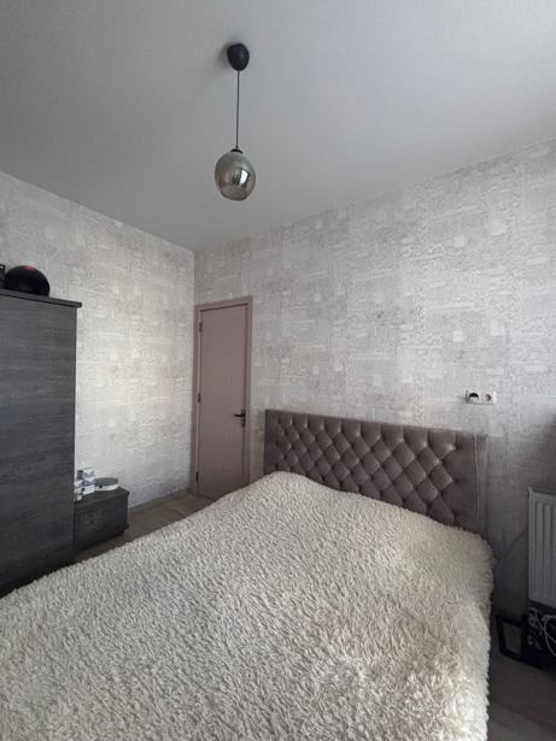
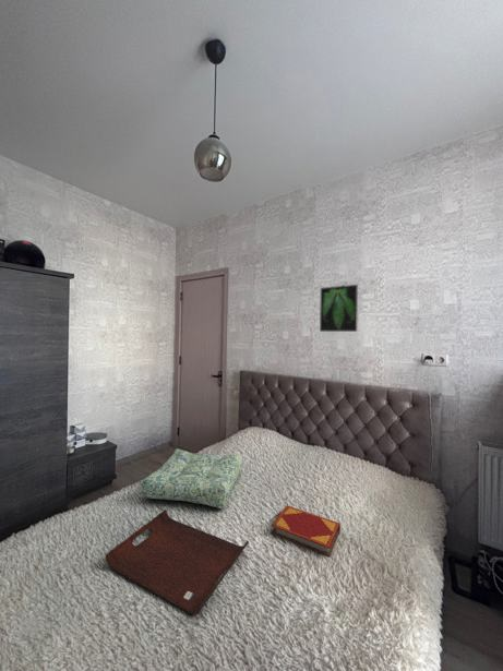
+ hardback book [271,504,342,558]
+ seat cushion [141,447,243,510]
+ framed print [319,284,359,333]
+ serving tray [105,508,250,616]
